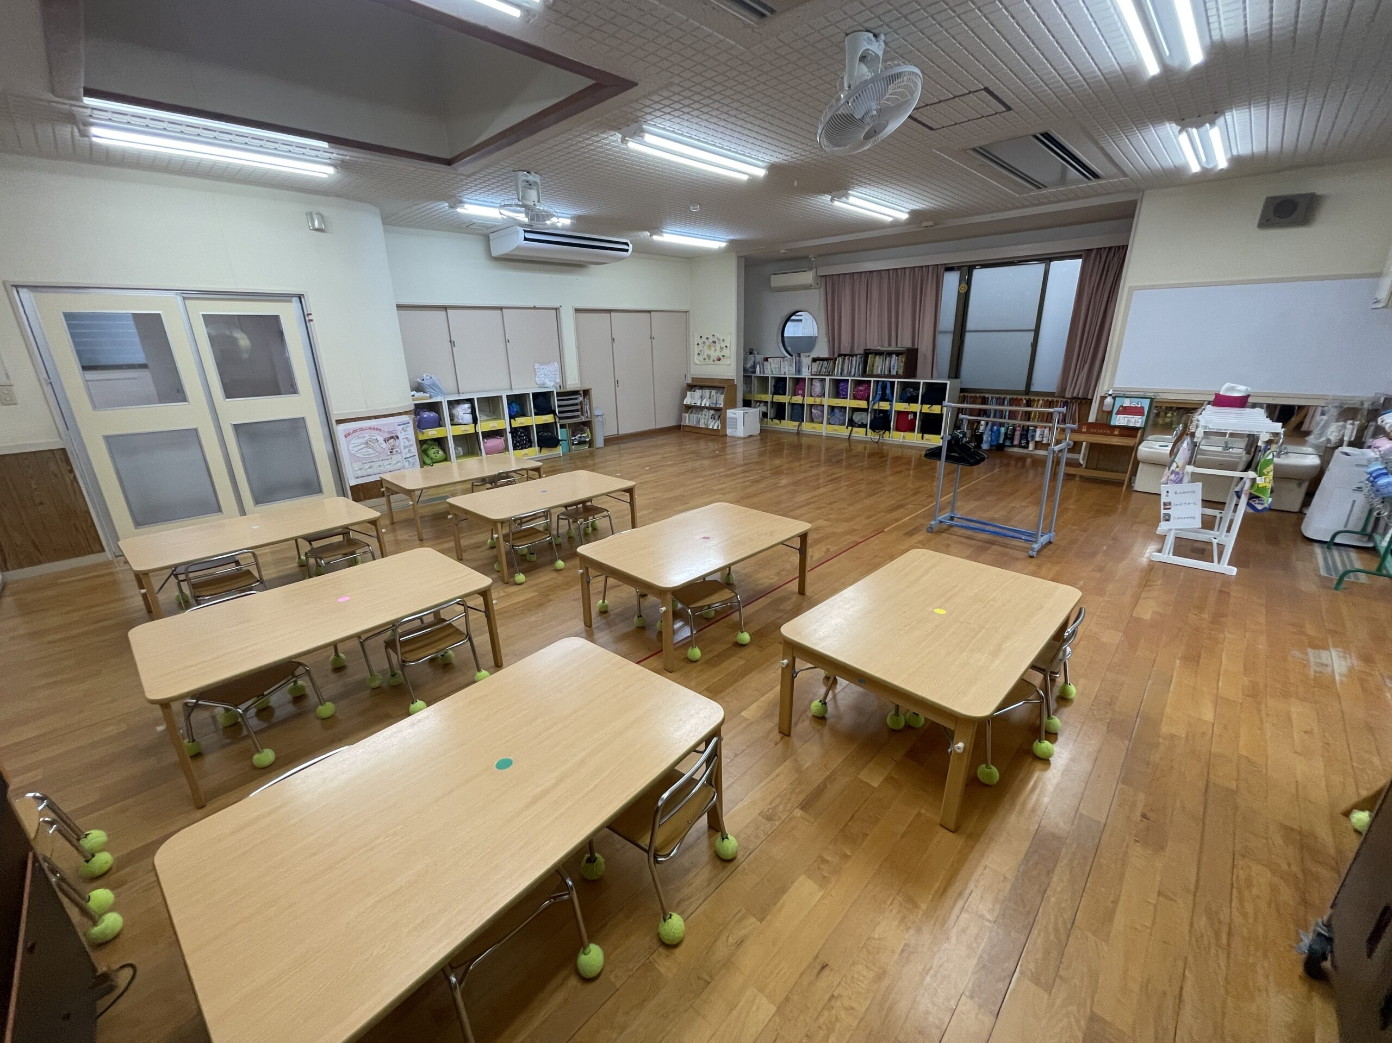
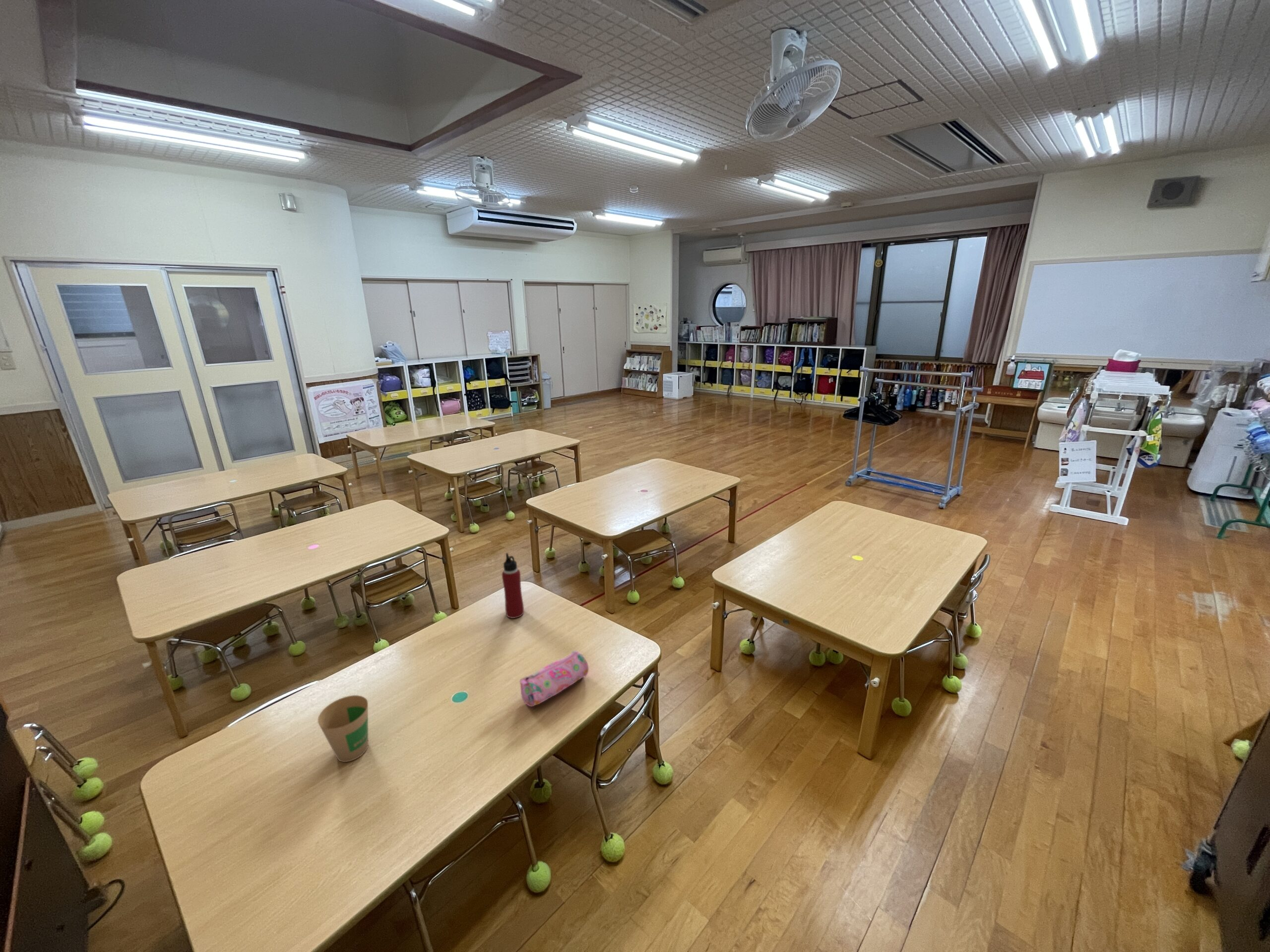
+ water bottle [502,552,524,619]
+ pencil case [519,650,589,707]
+ paper cup [317,695,369,763]
